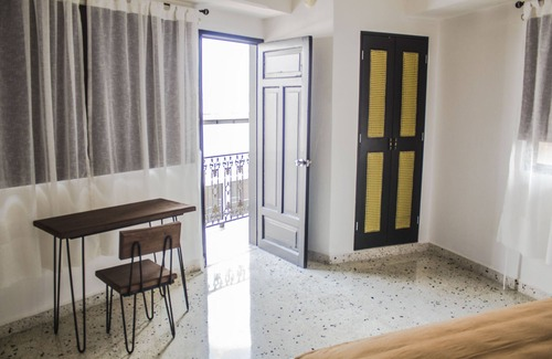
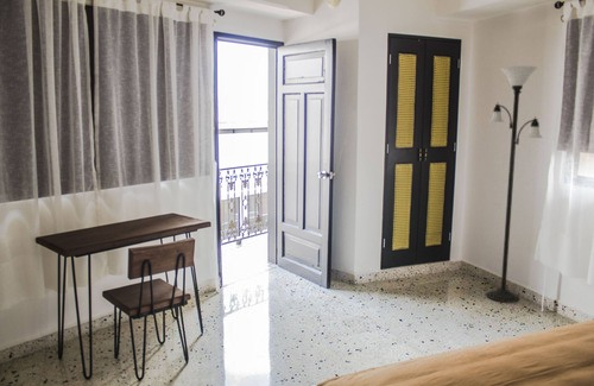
+ floor lamp [485,65,544,304]
